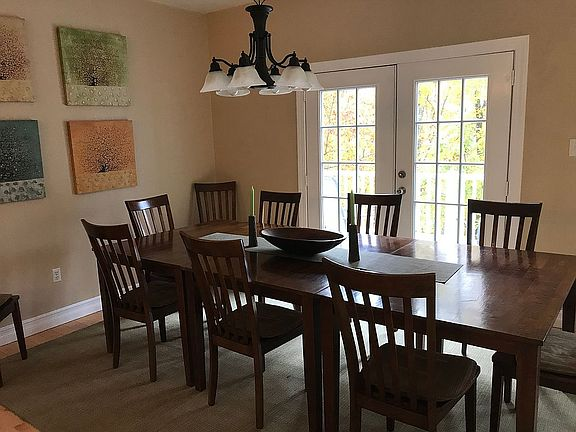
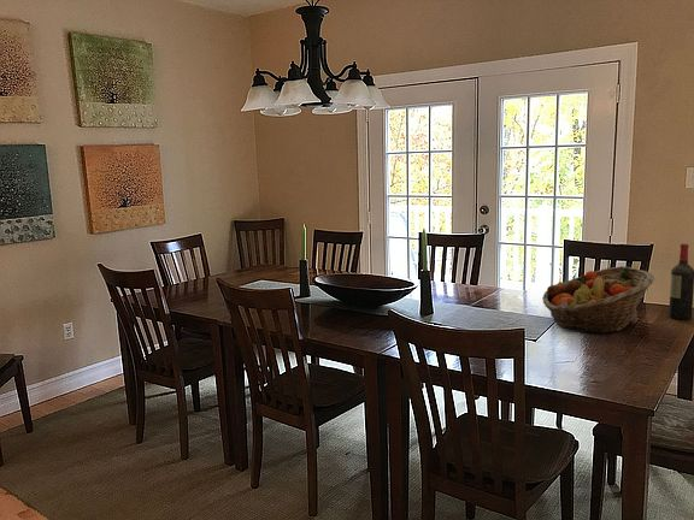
+ wine bottle [667,243,694,320]
+ fruit basket [541,265,655,335]
